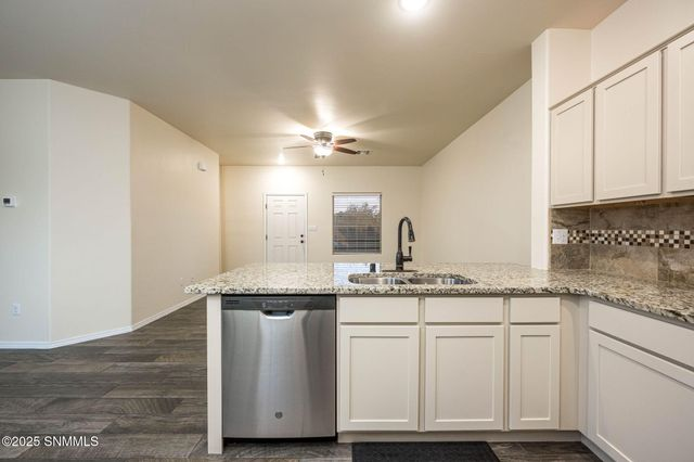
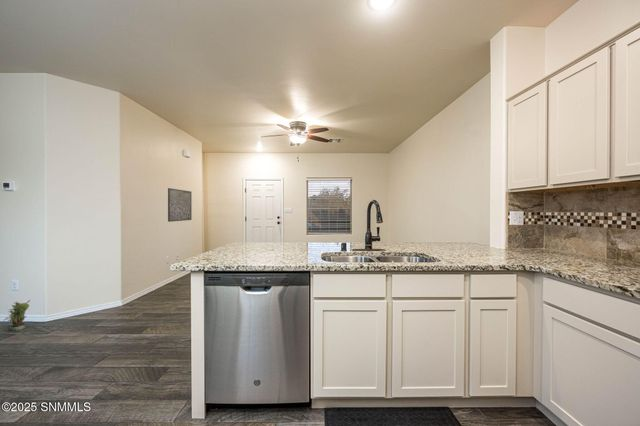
+ potted plant [2,299,31,332]
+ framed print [167,187,193,223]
